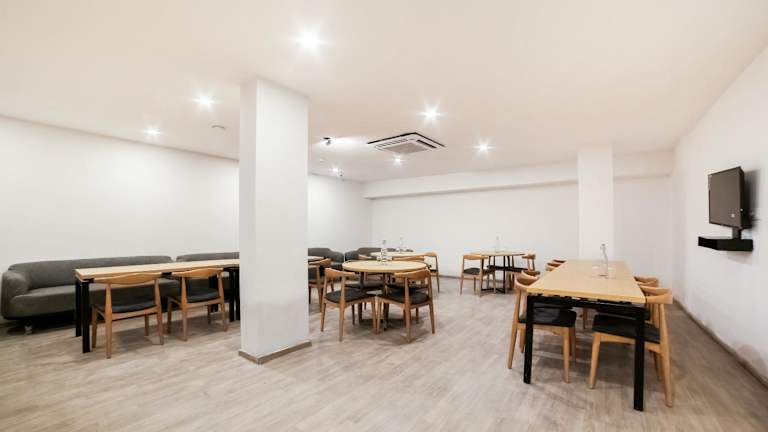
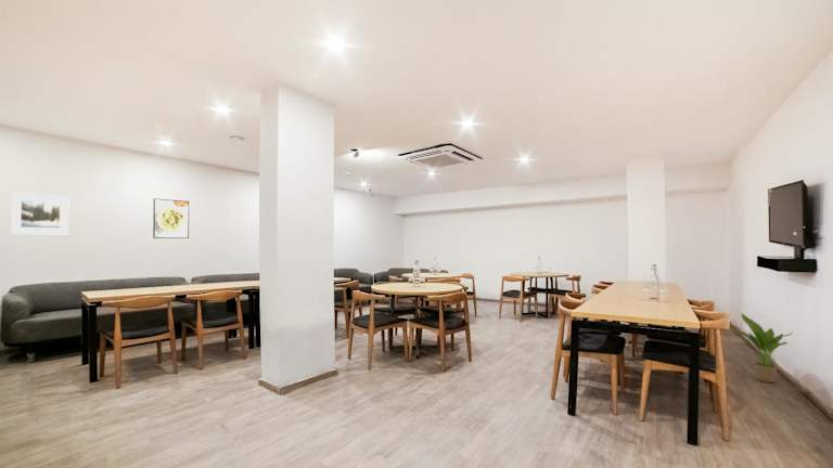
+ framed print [152,197,190,239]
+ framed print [10,192,69,235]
+ potted plant [729,312,794,384]
